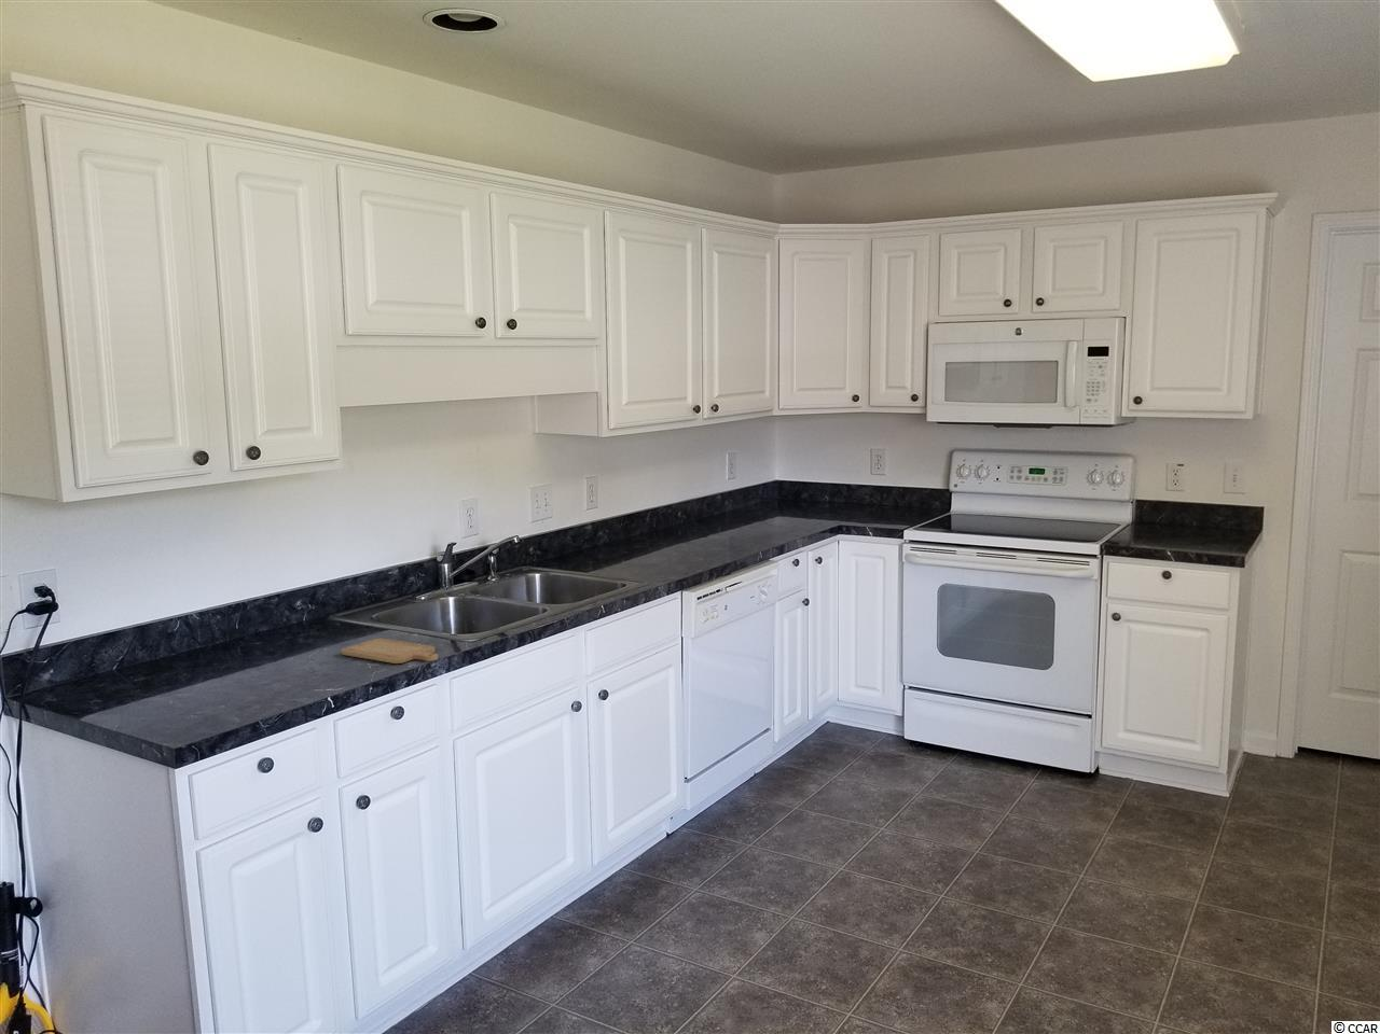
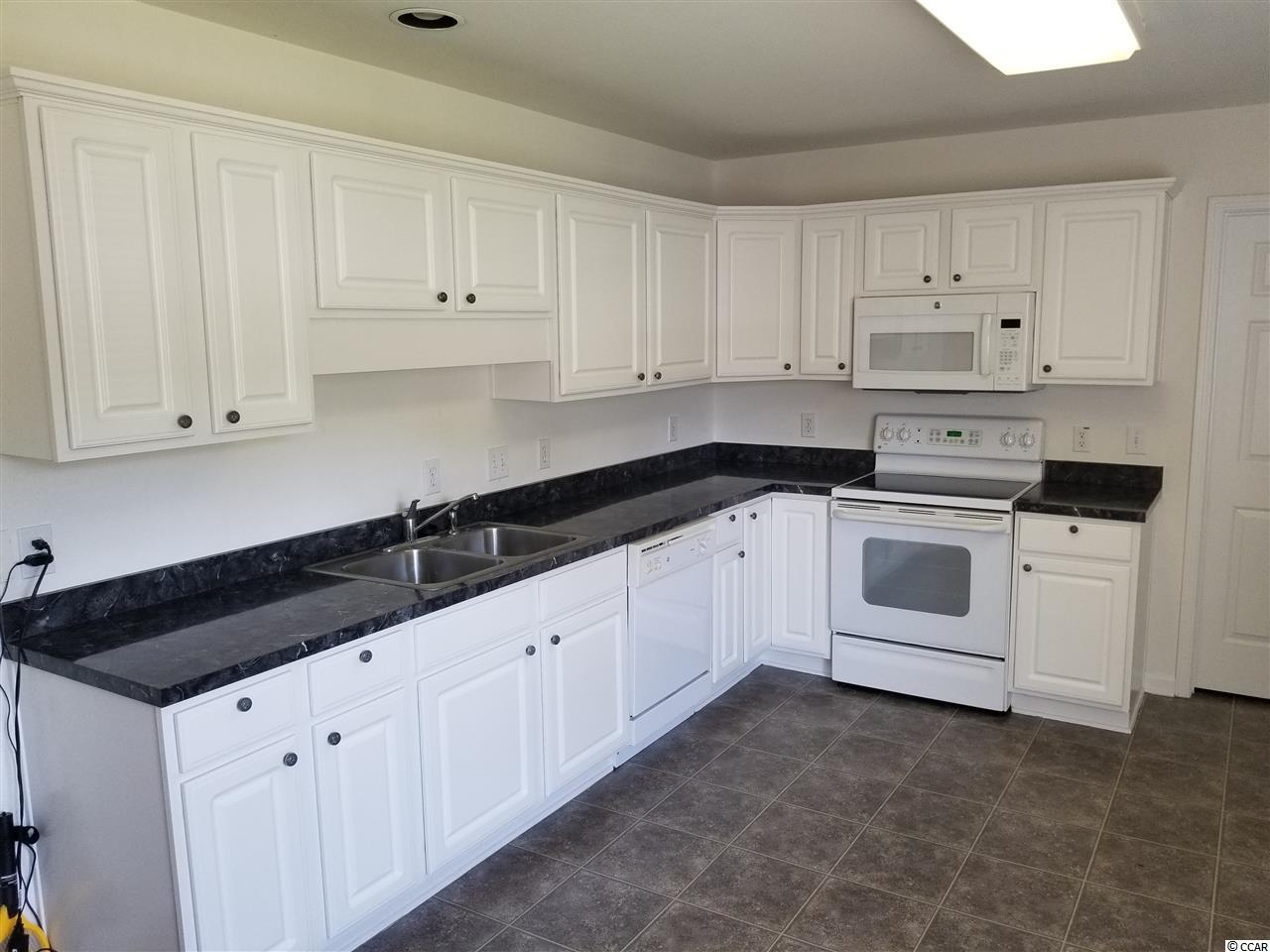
- chopping board [341,638,439,665]
